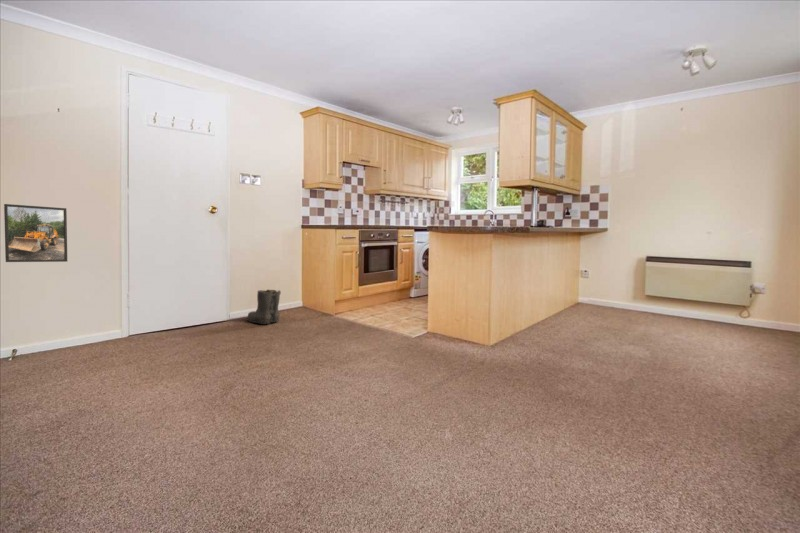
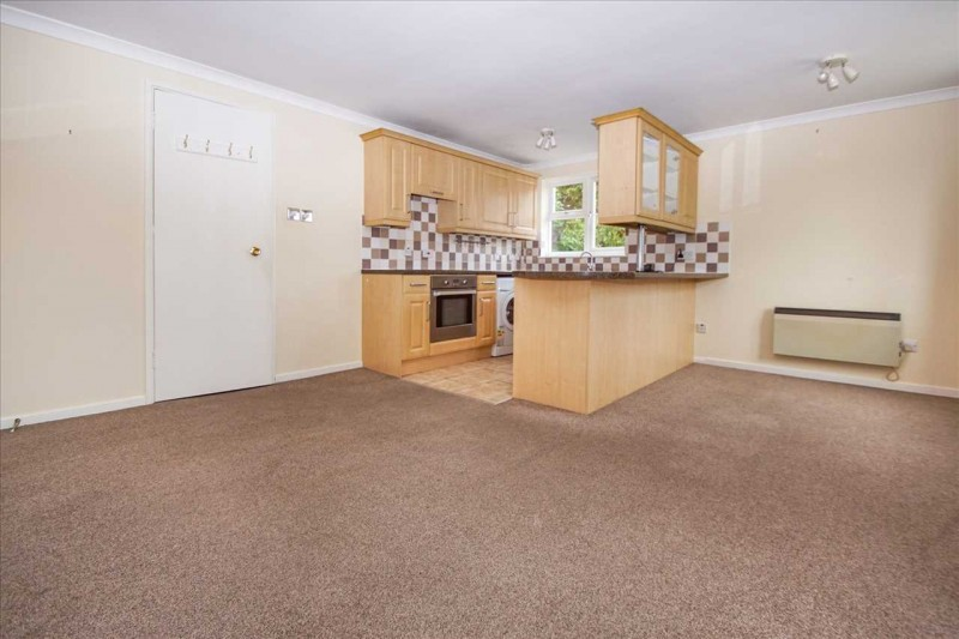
- boots [244,289,282,325]
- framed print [3,203,68,263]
